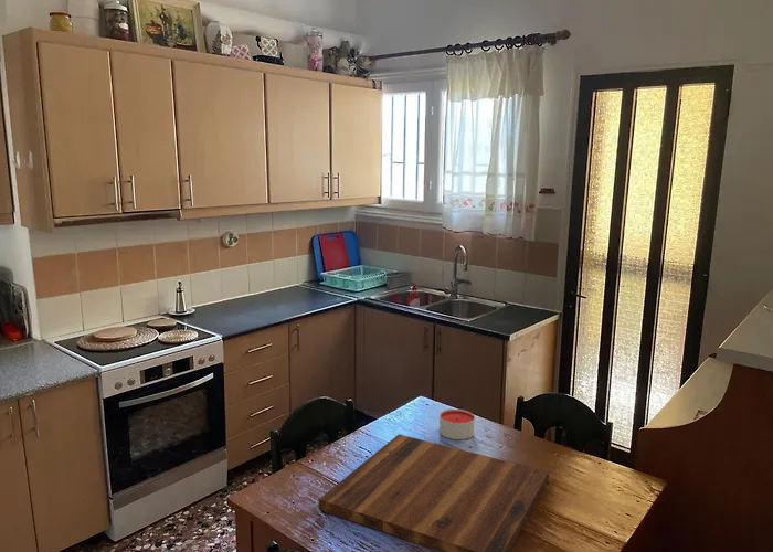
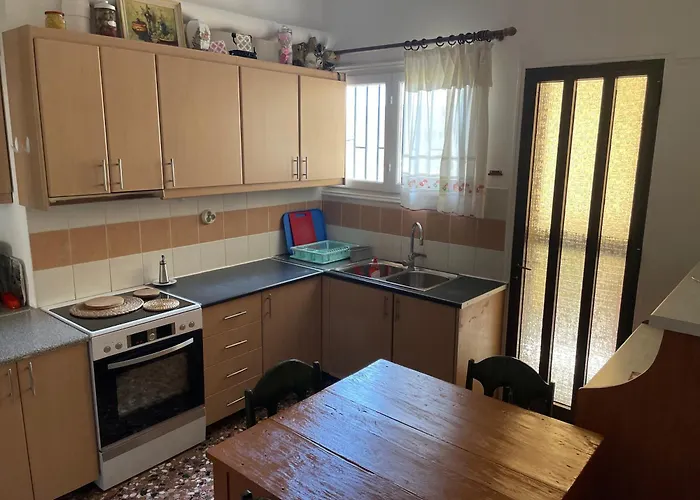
- cutting board [318,433,550,552]
- candle [438,408,476,440]
